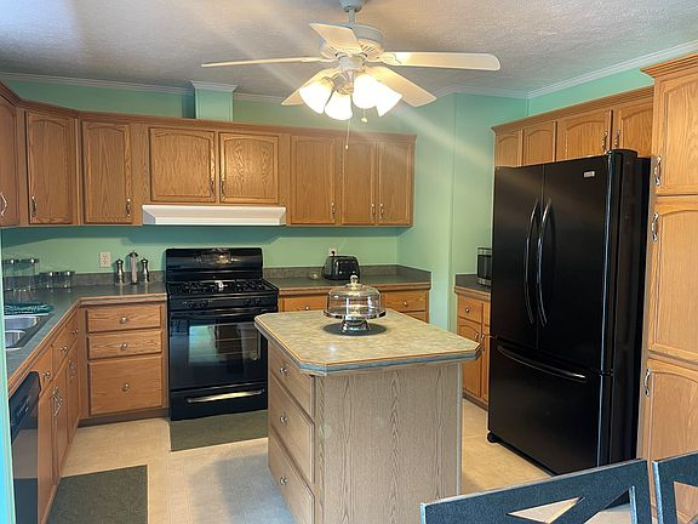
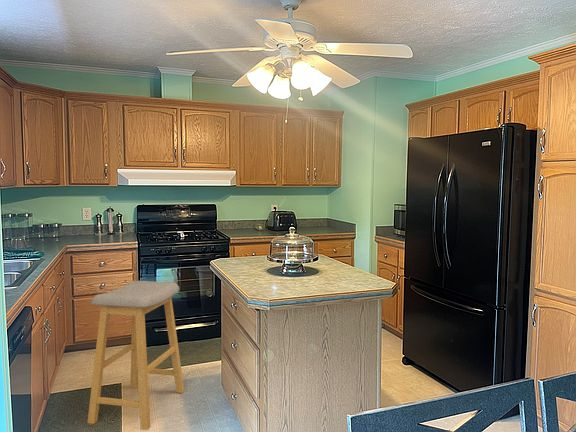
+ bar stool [86,280,185,431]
